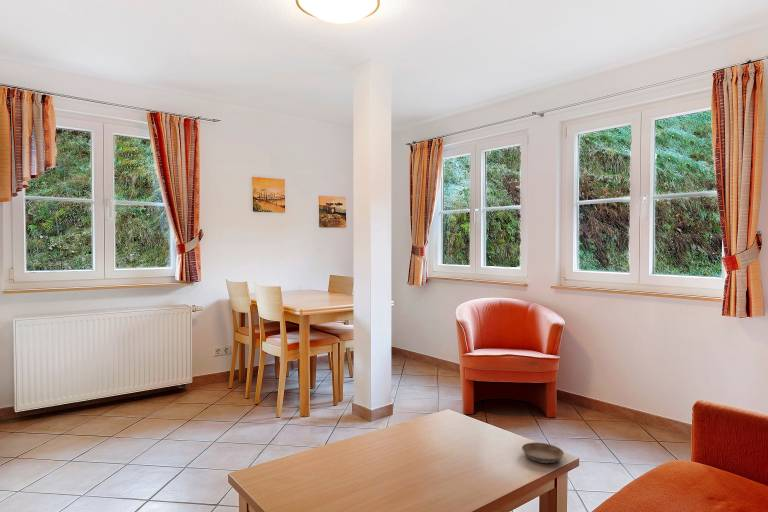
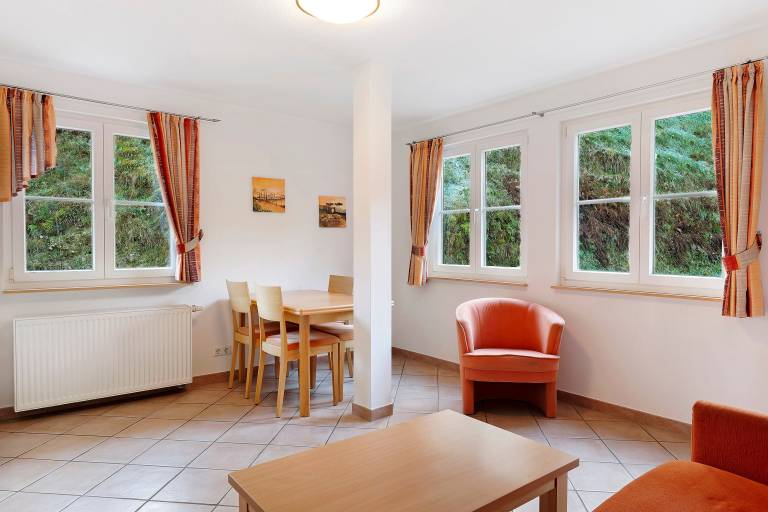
- saucer [521,442,565,464]
